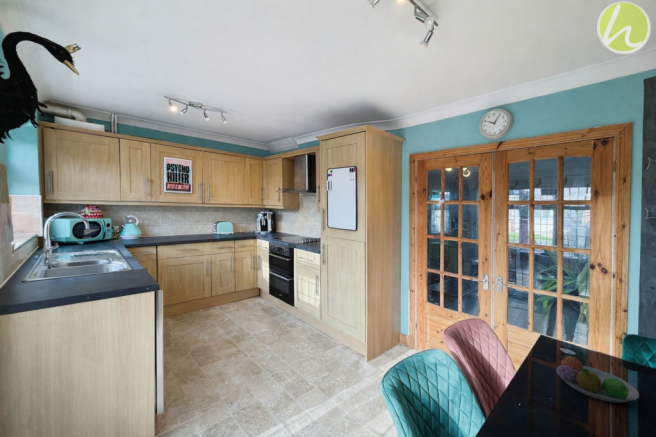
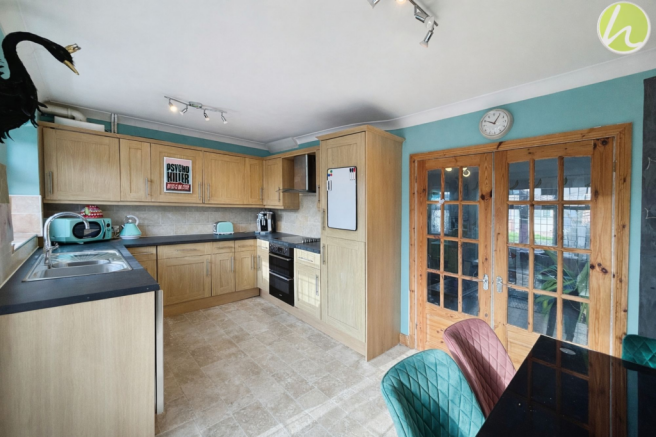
- fruit bowl [555,354,640,404]
